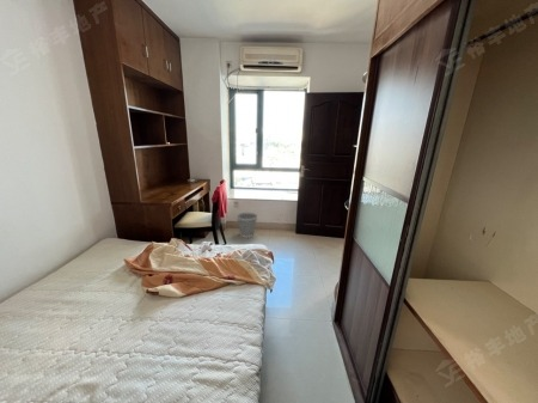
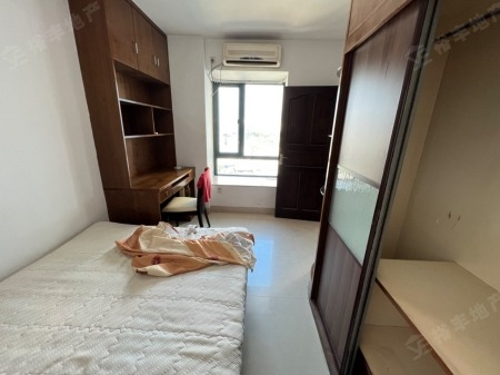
- wastebasket [236,210,258,239]
